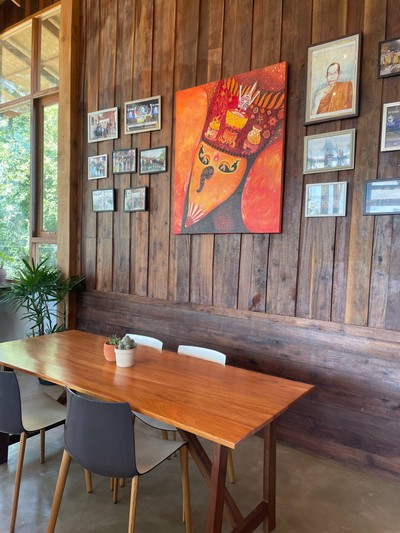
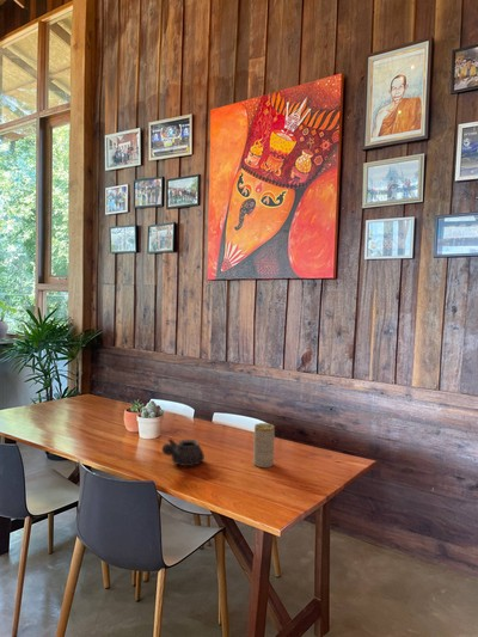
+ teapot [160,437,206,467]
+ candle [252,422,276,468]
